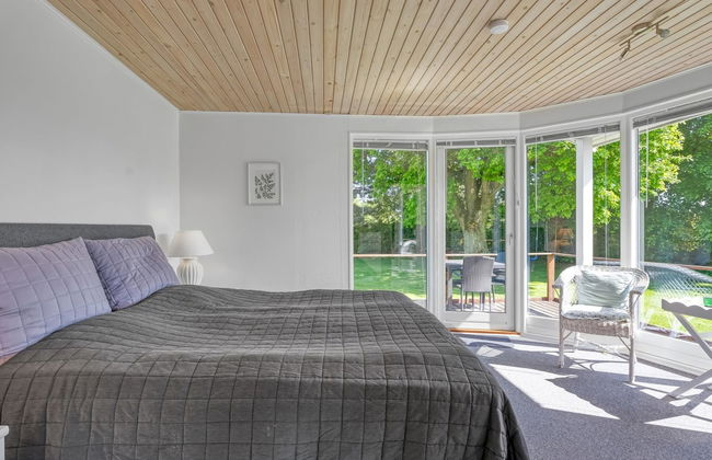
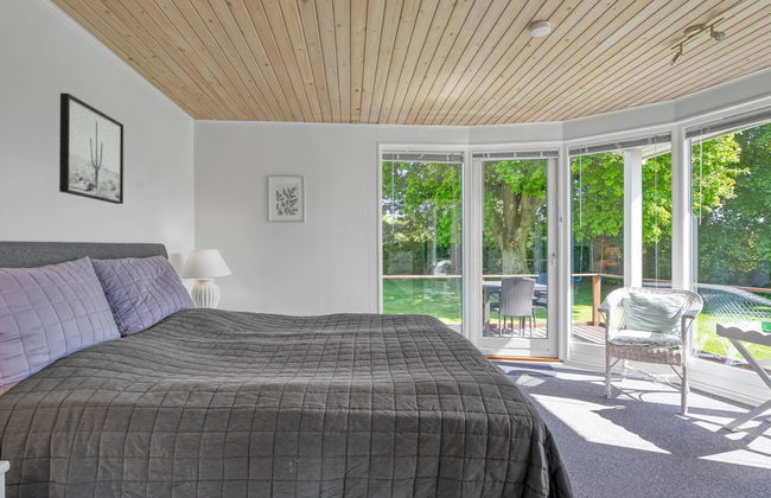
+ wall art [58,91,125,205]
